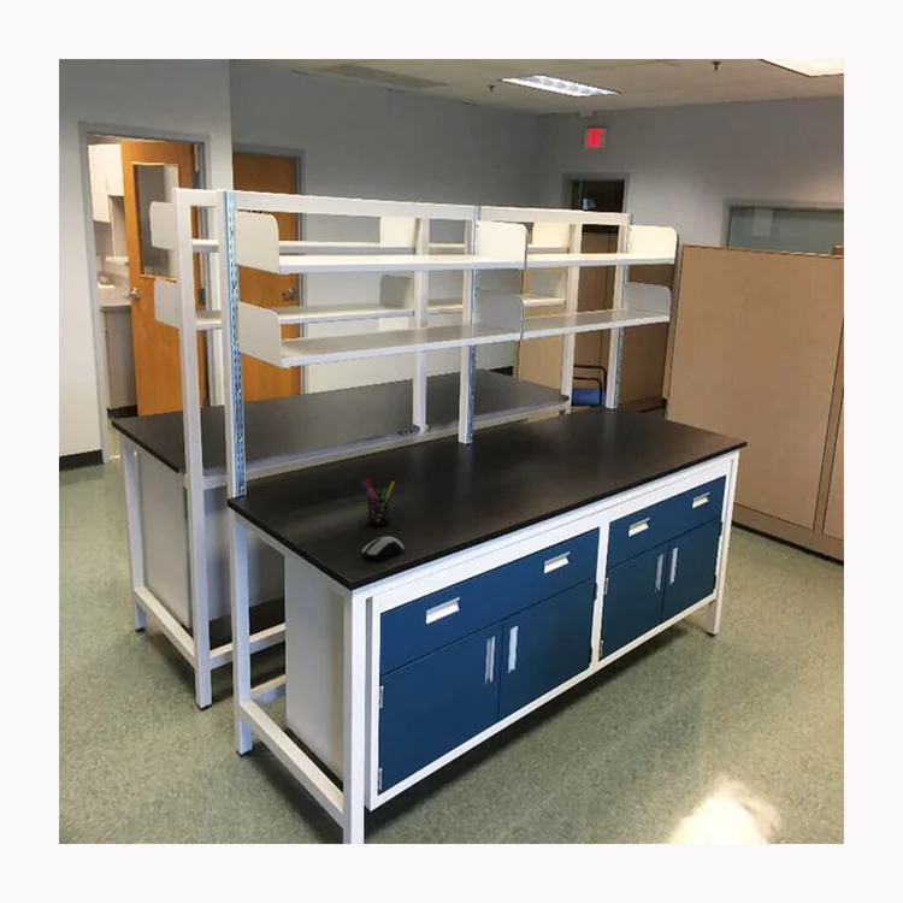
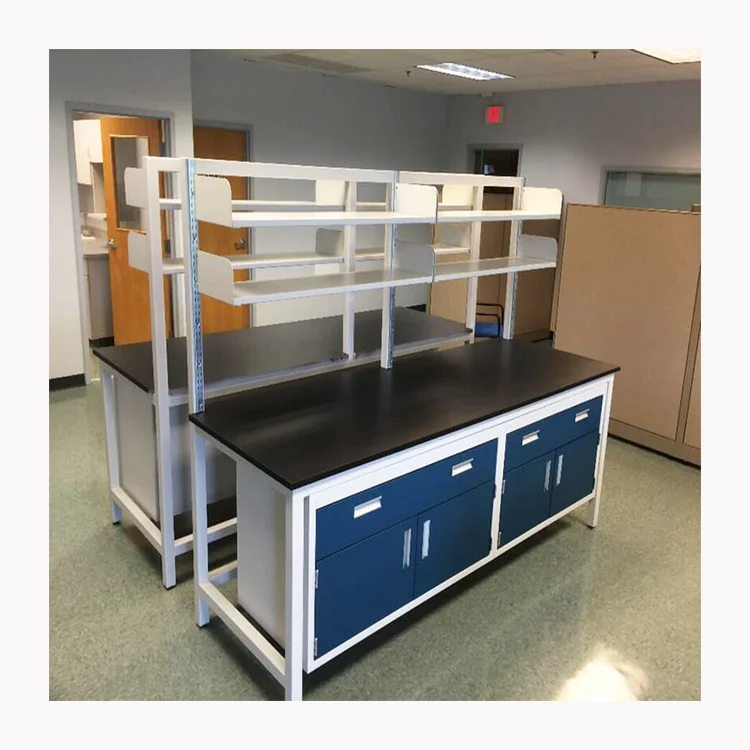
- computer mouse [361,536,405,561]
- pen holder [360,477,396,527]
